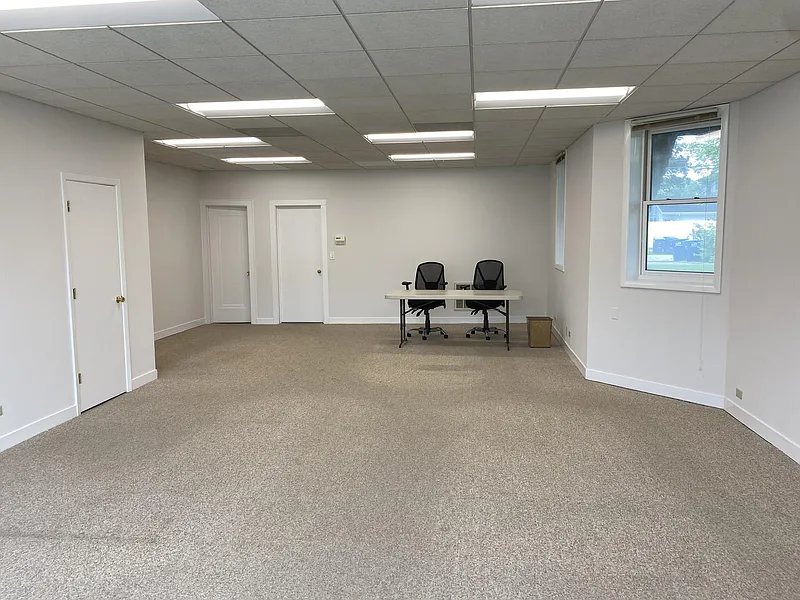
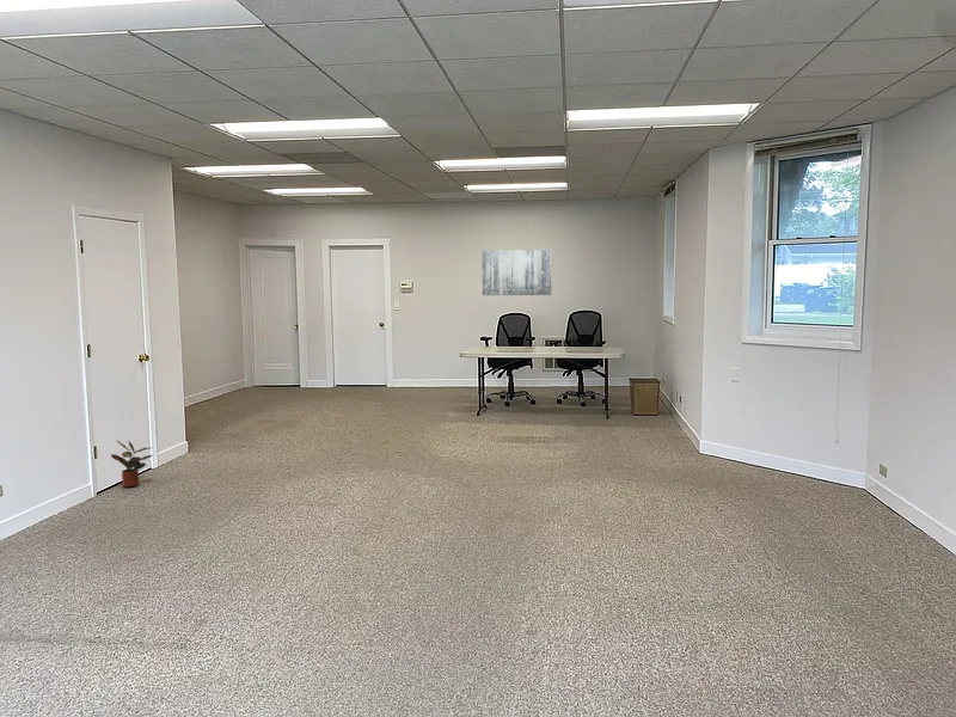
+ potted plant [110,440,154,489]
+ wall art [482,249,552,296]
